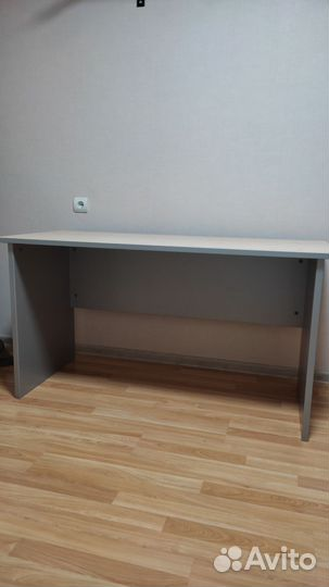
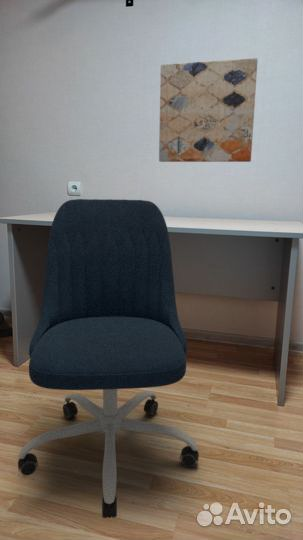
+ office chair [17,198,200,519]
+ wall art [158,57,258,163]
